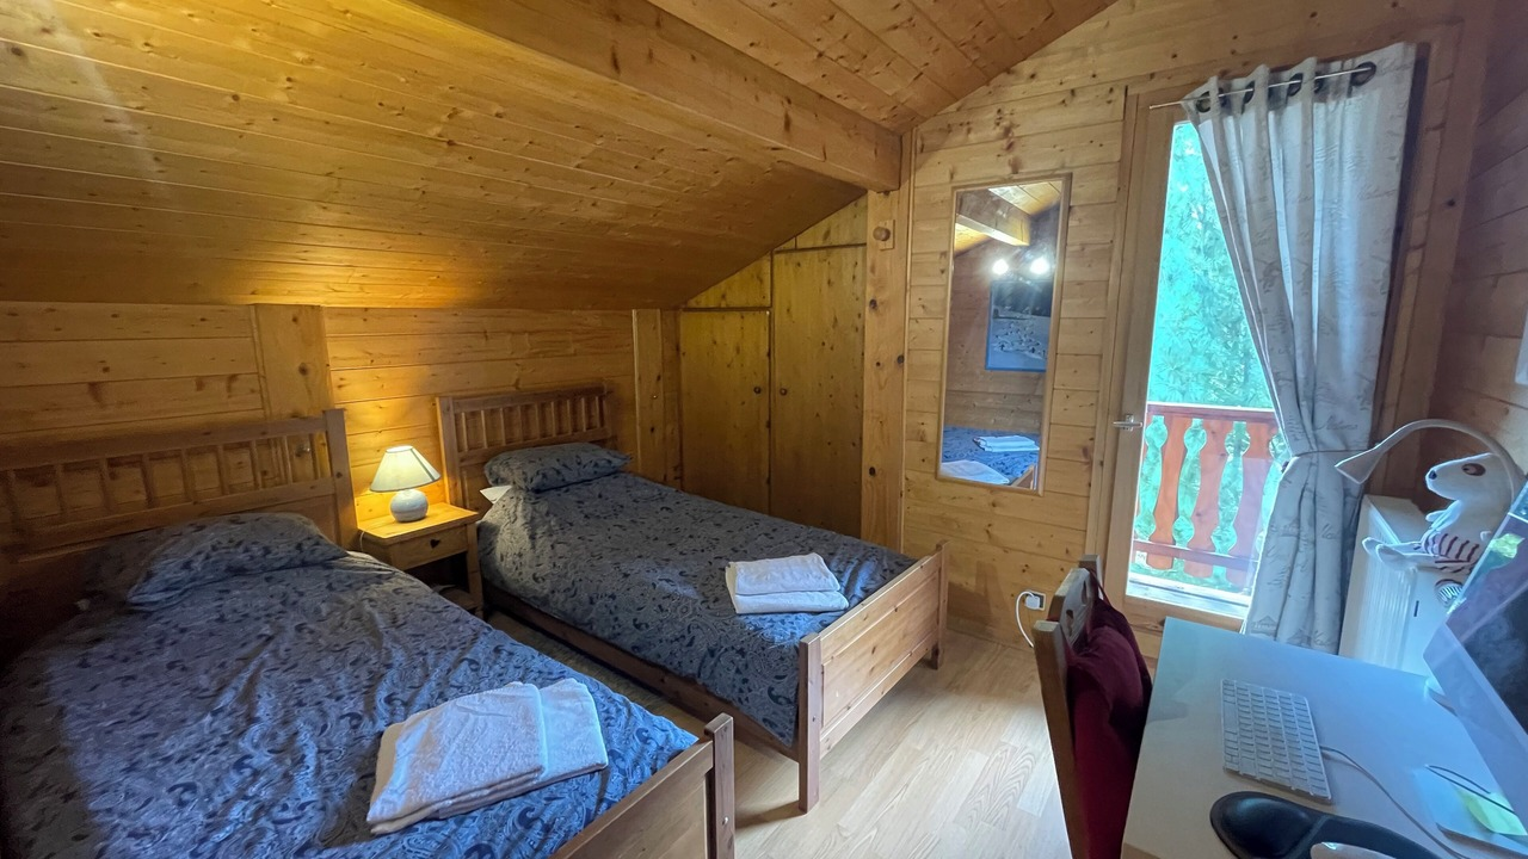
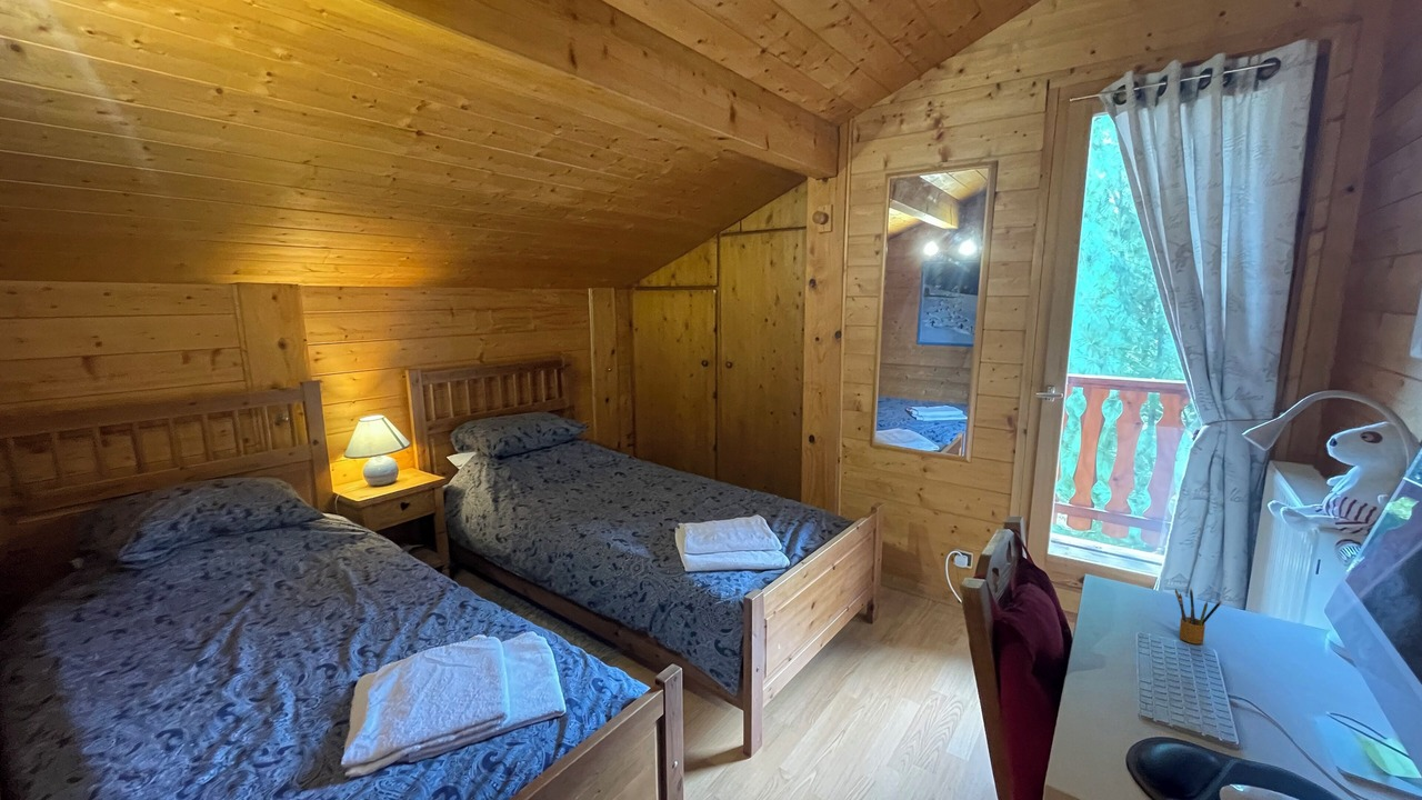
+ pencil box [1174,588,1222,646]
